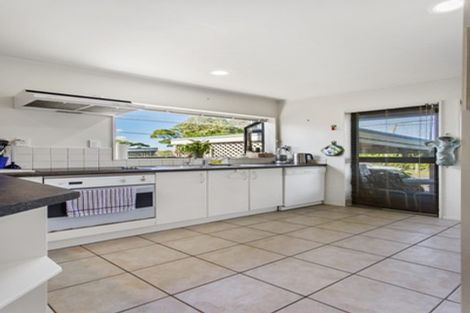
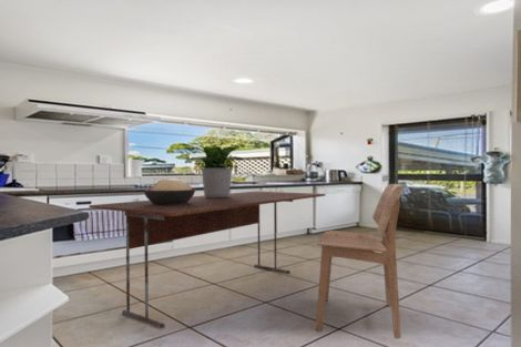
+ decorative bowl [143,177,197,205]
+ potted plant [185,145,244,197]
+ dining chair [315,183,406,339]
+ dining table [88,191,326,329]
